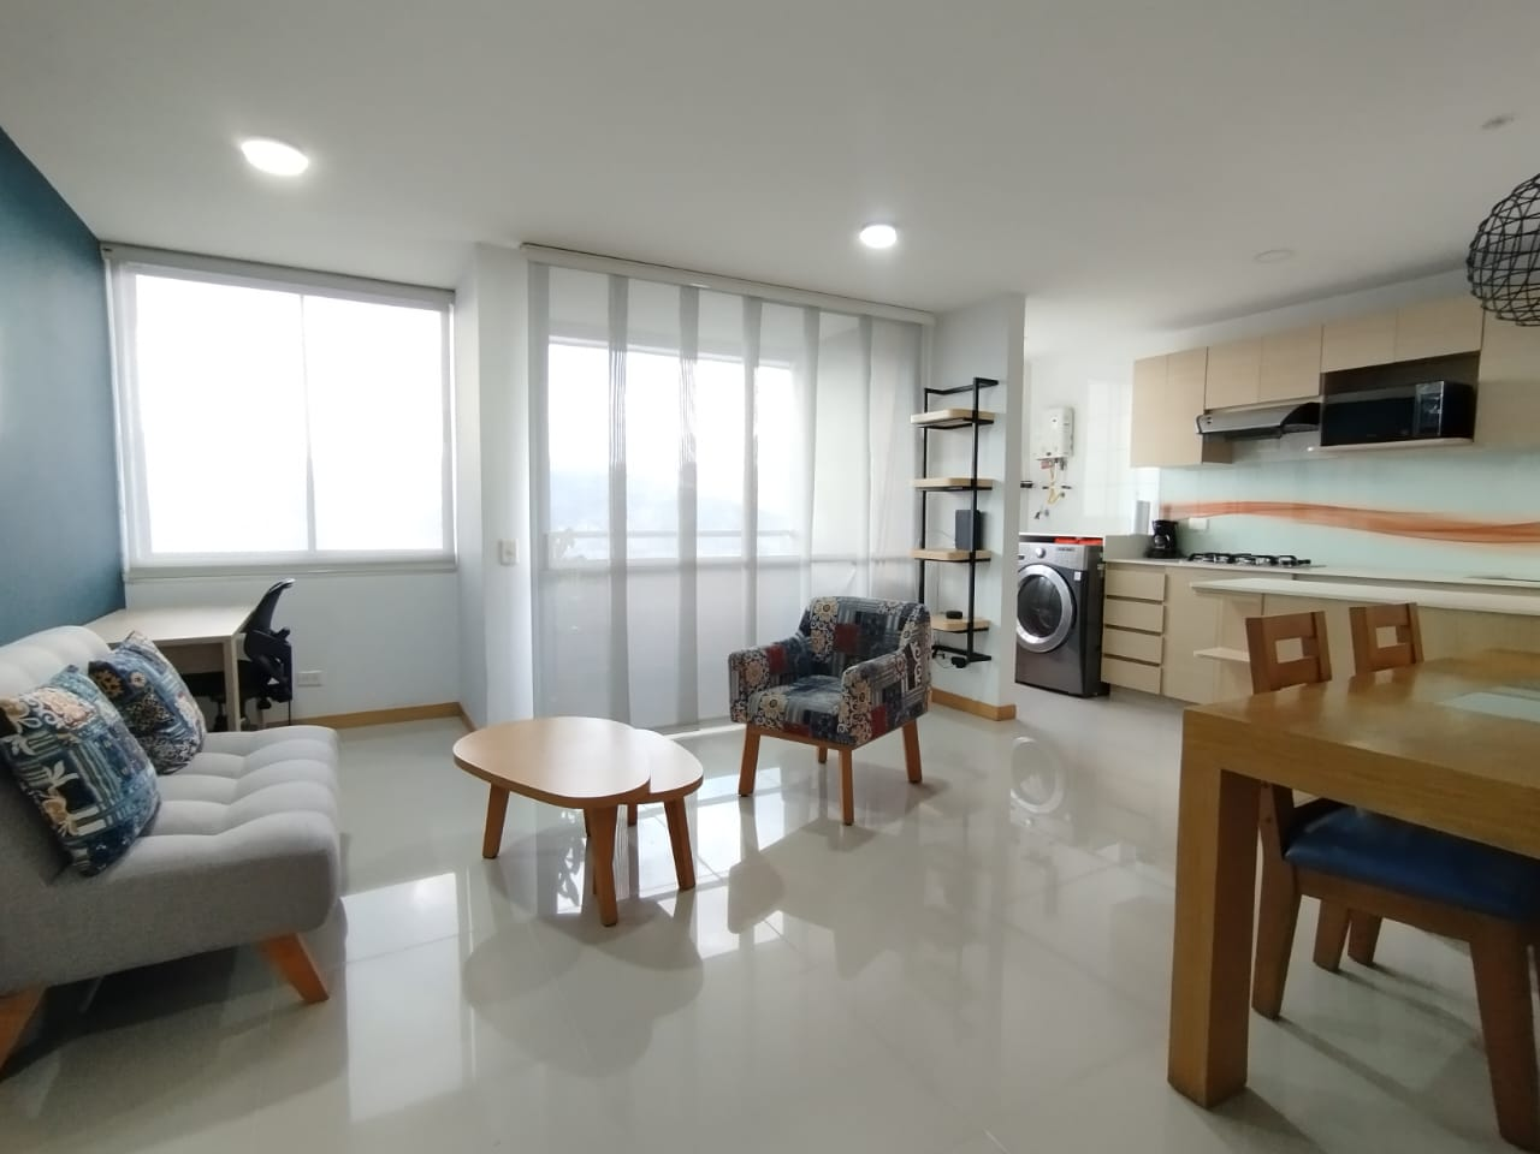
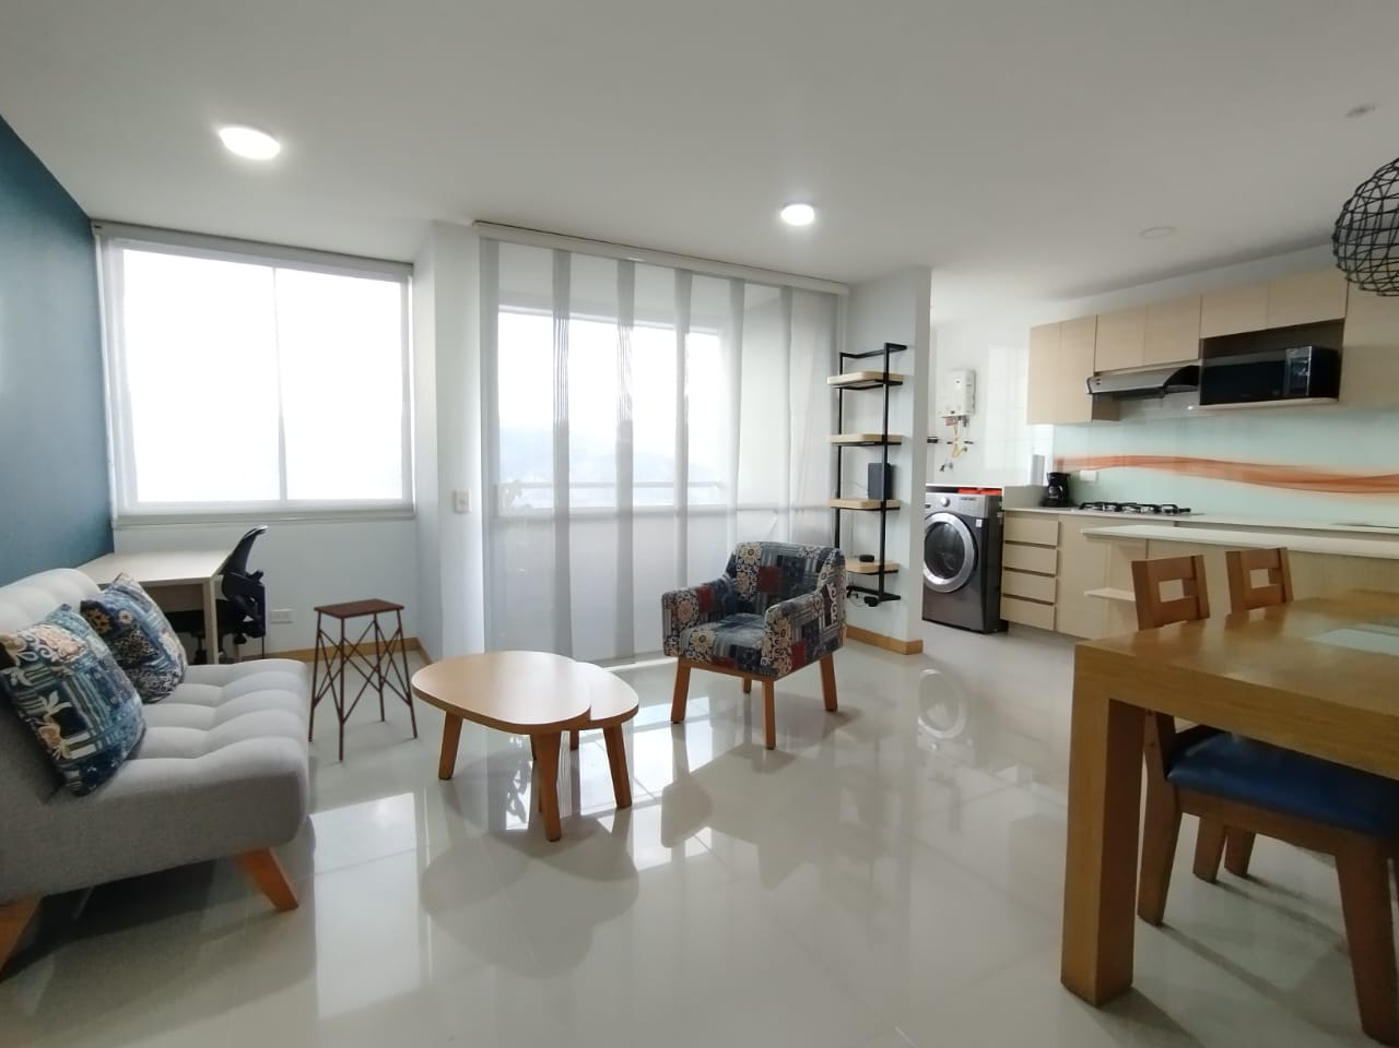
+ side table [307,597,419,762]
